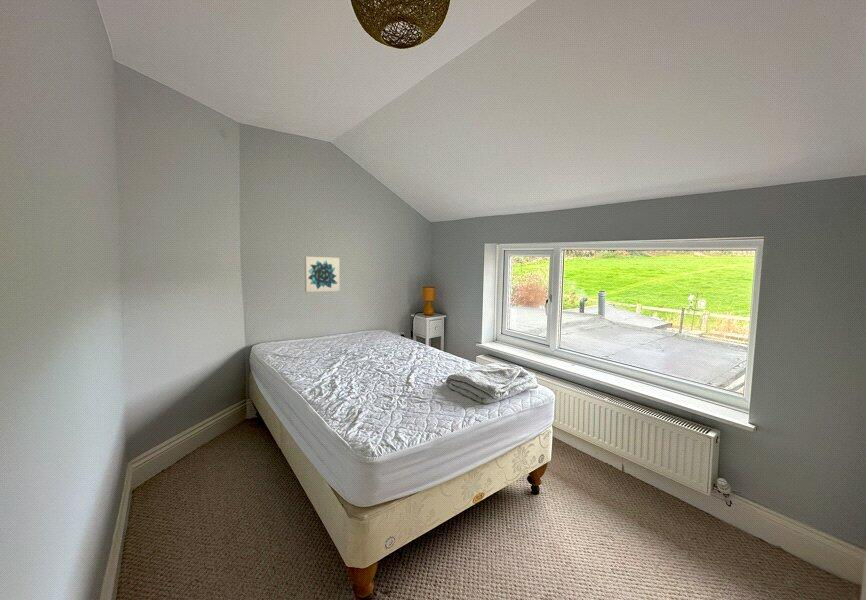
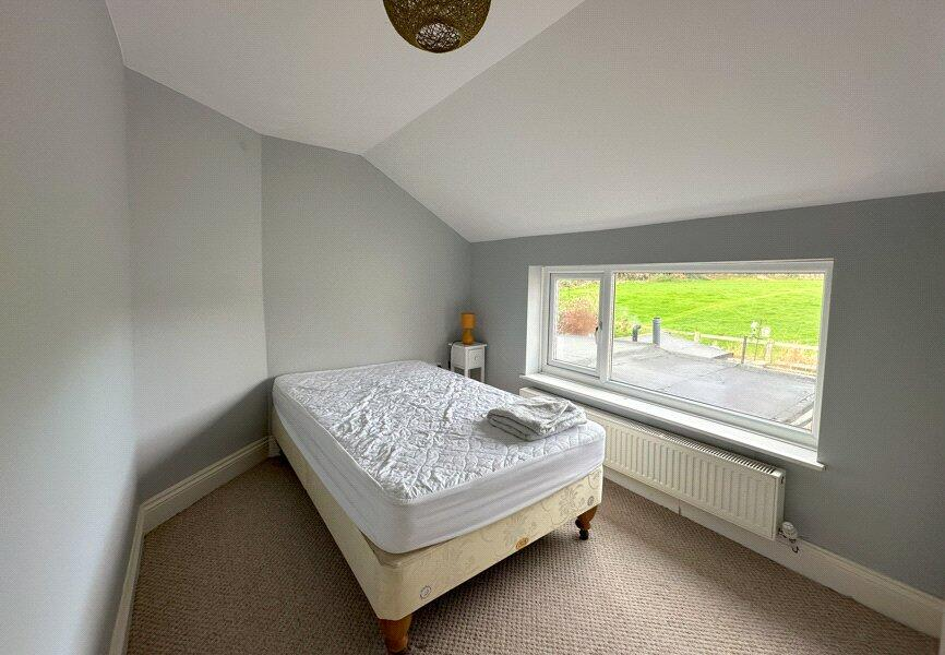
- wall art [304,255,341,293]
